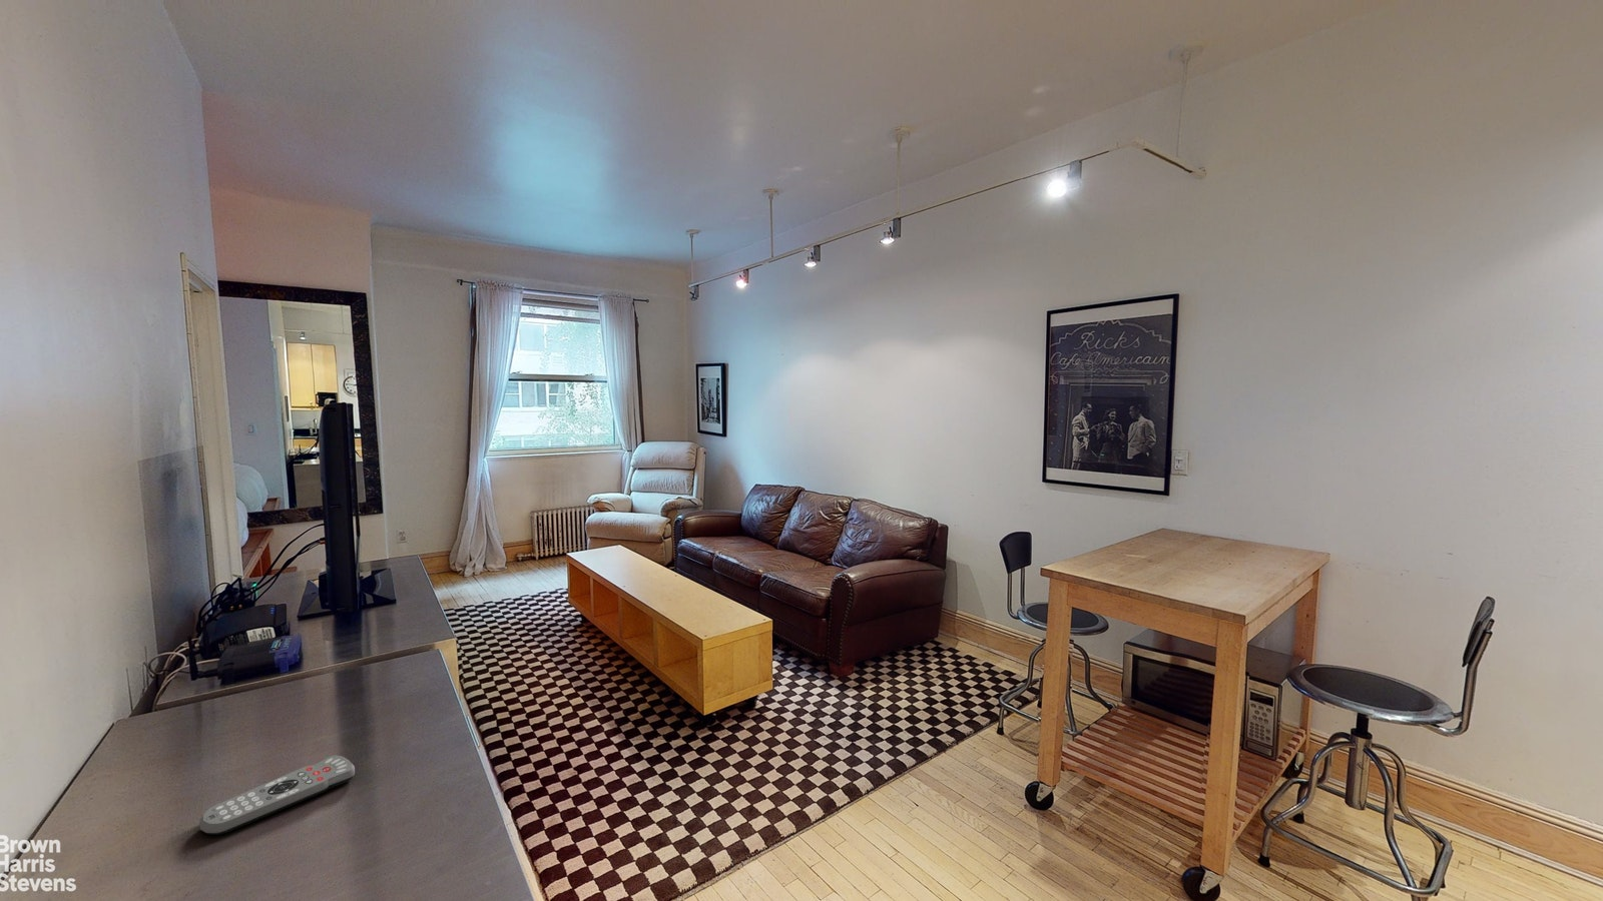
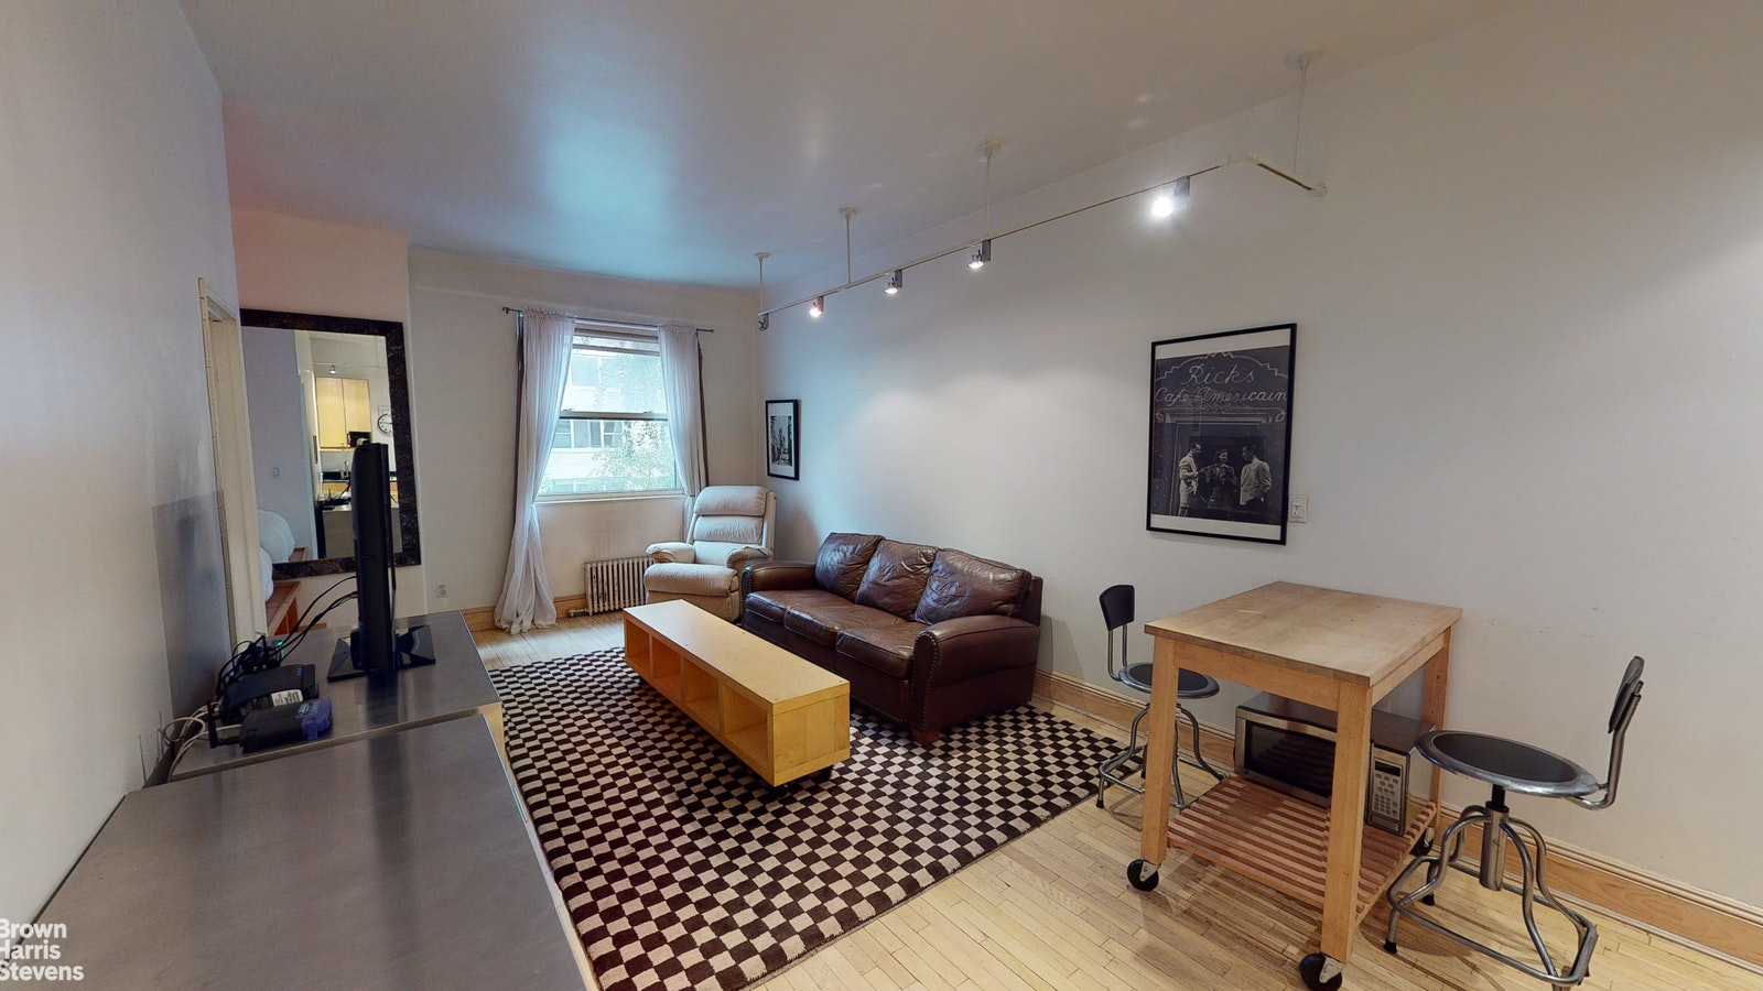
- remote control [198,755,356,836]
